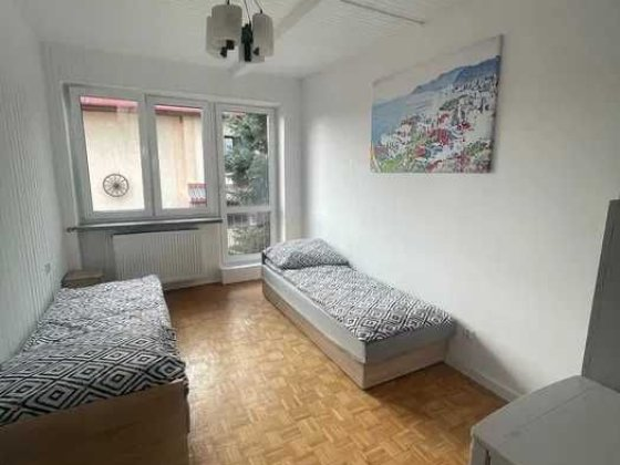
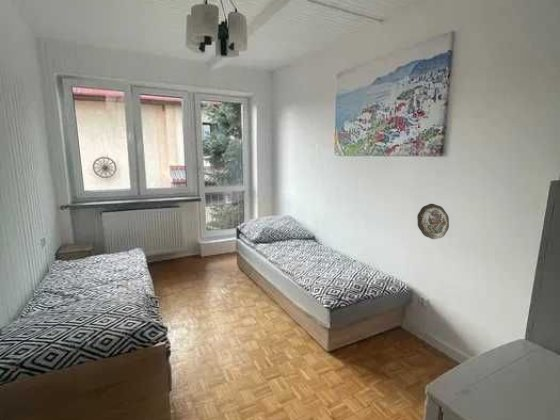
+ decorative plate [416,203,450,240]
